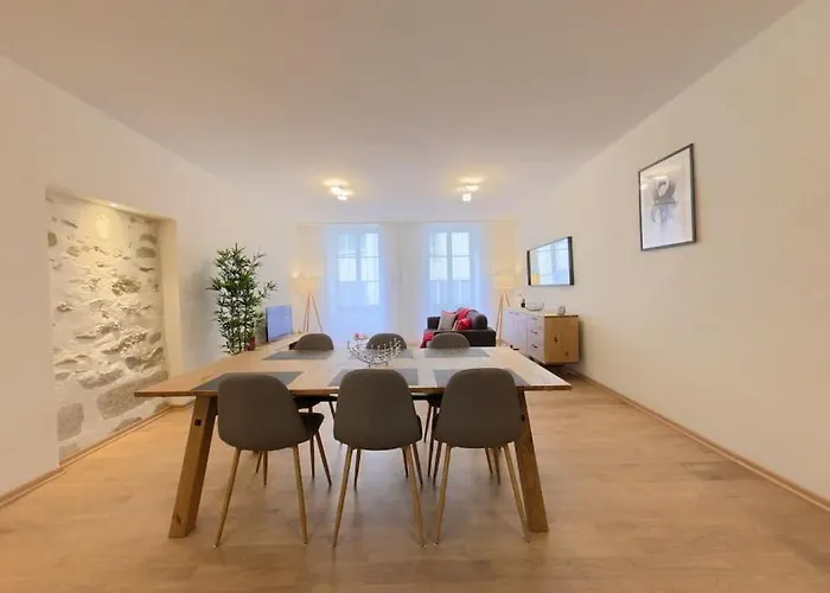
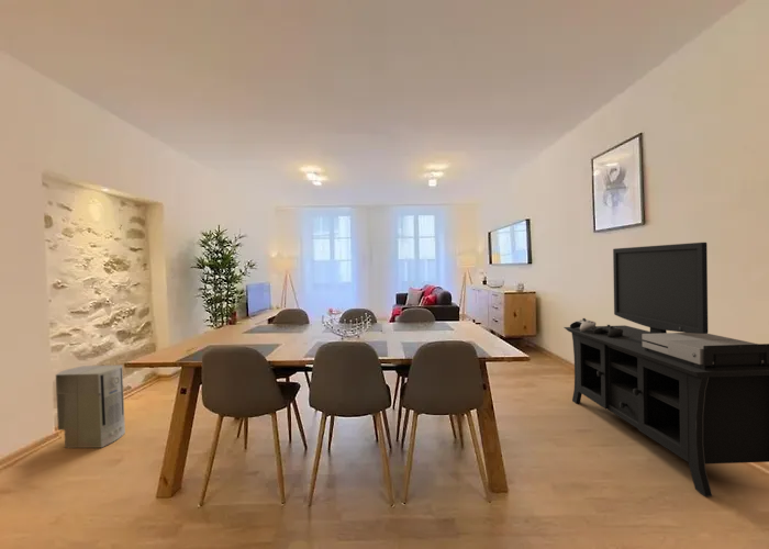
+ air purifier [55,365,126,449]
+ media console [562,242,769,497]
